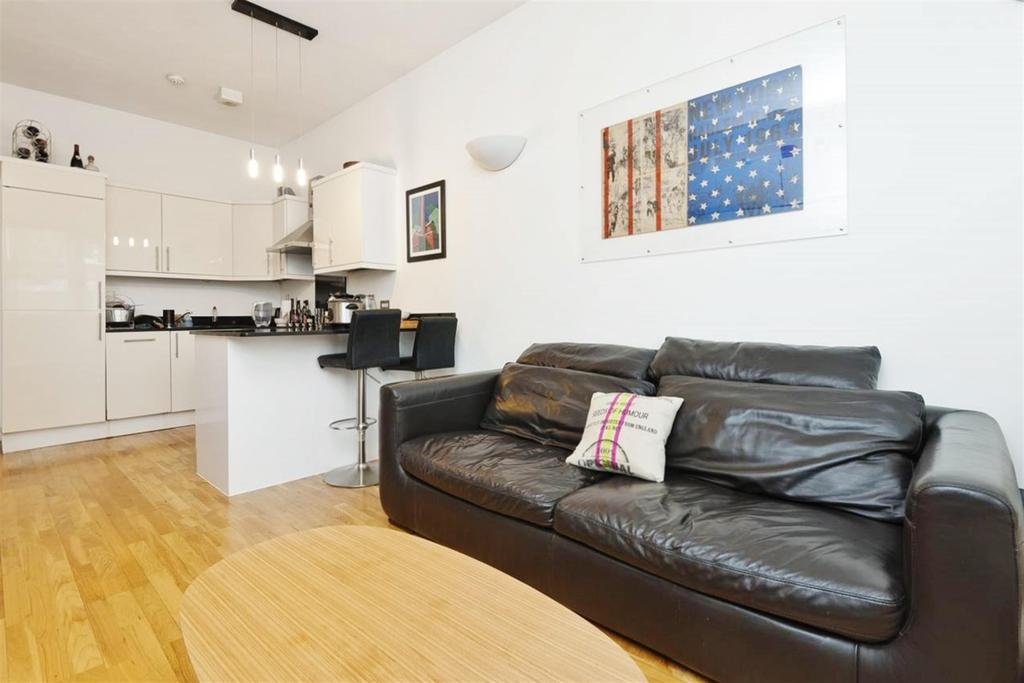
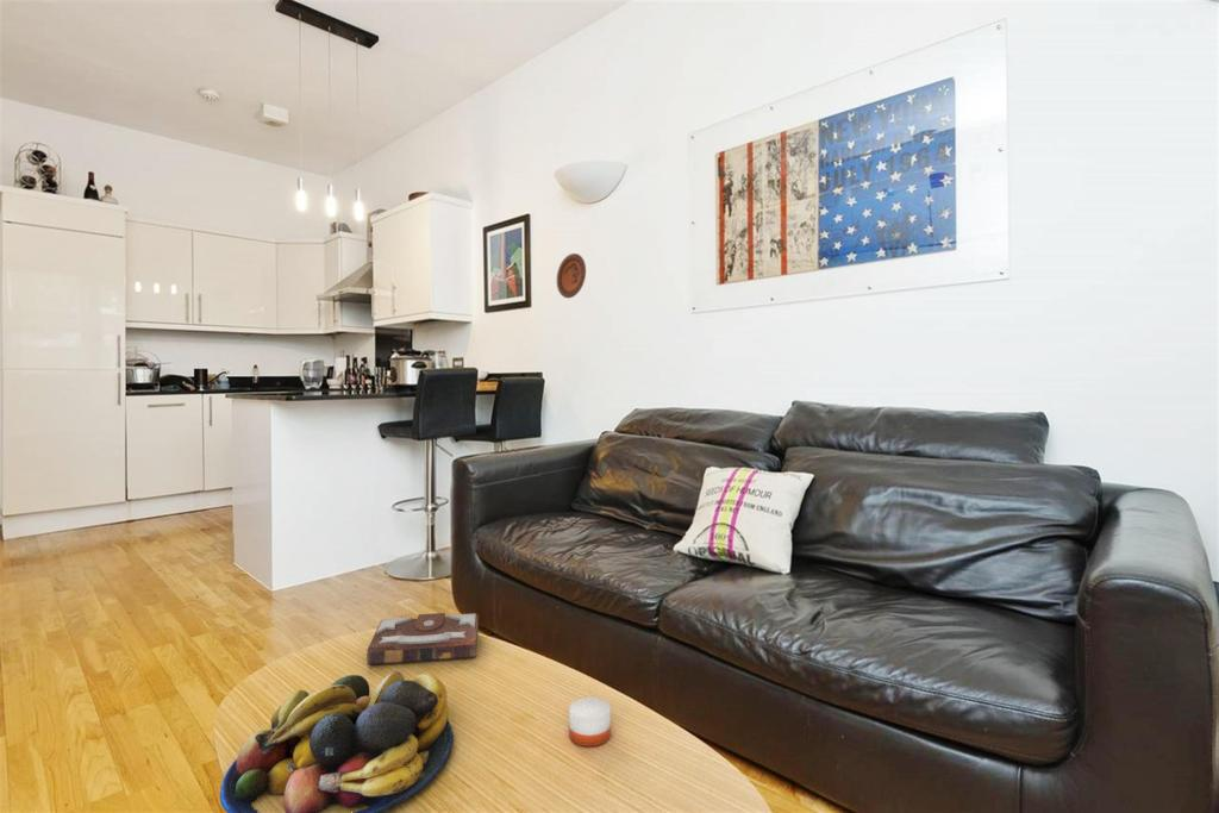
+ candle [568,696,612,748]
+ book [365,612,480,665]
+ decorative plate [556,252,587,299]
+ fruit bowl [219,670,455,813]
